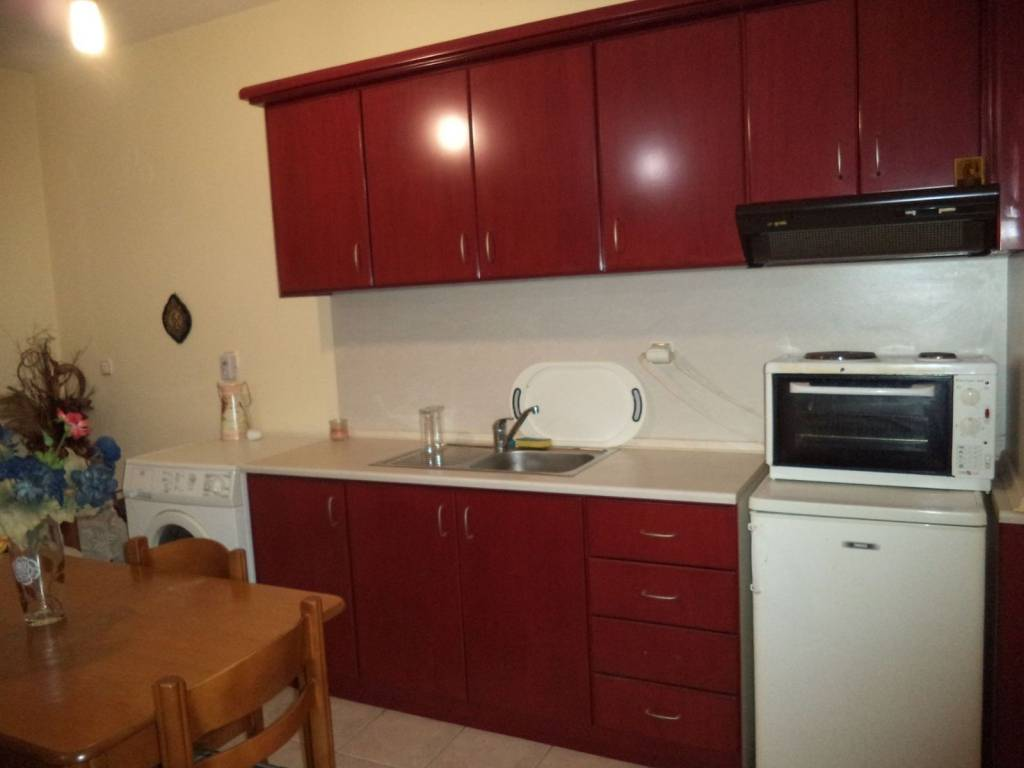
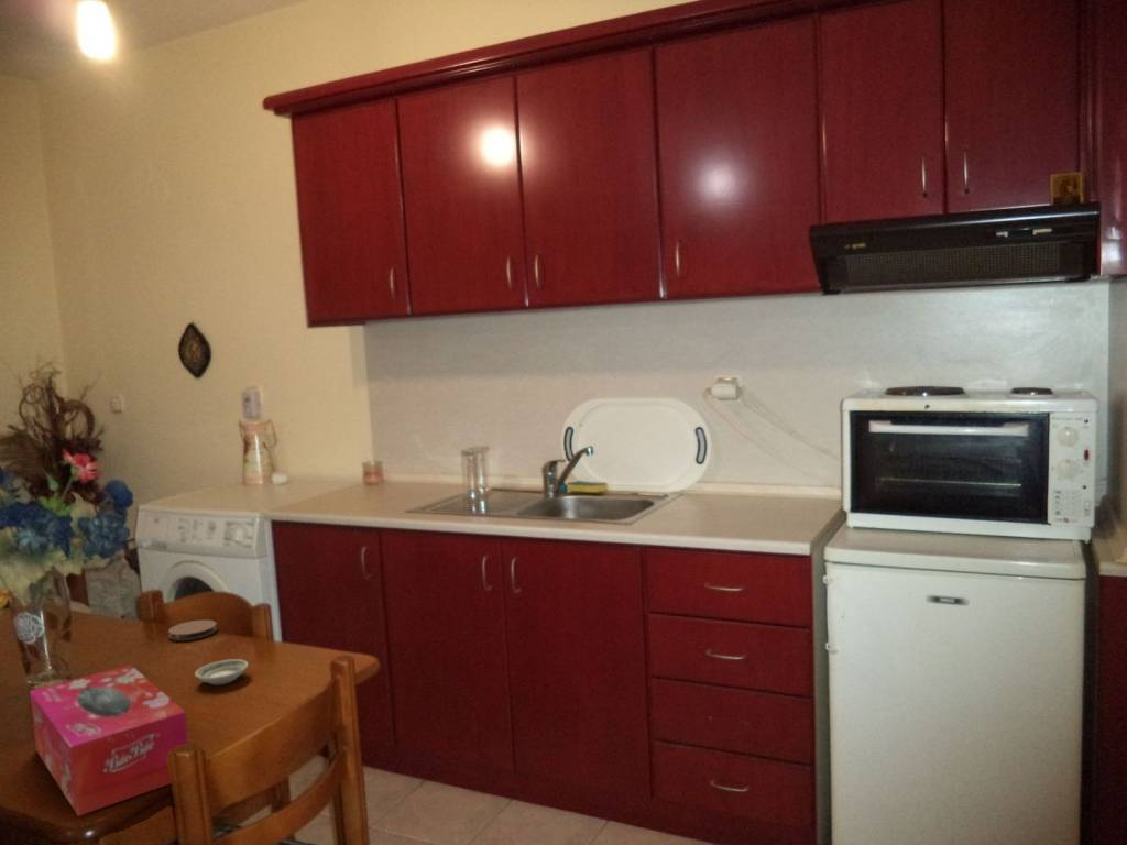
+ coaster [167,619,218,641]
+ tissue box [29,663,189,817]
+ saucer [194,658,250,685]
